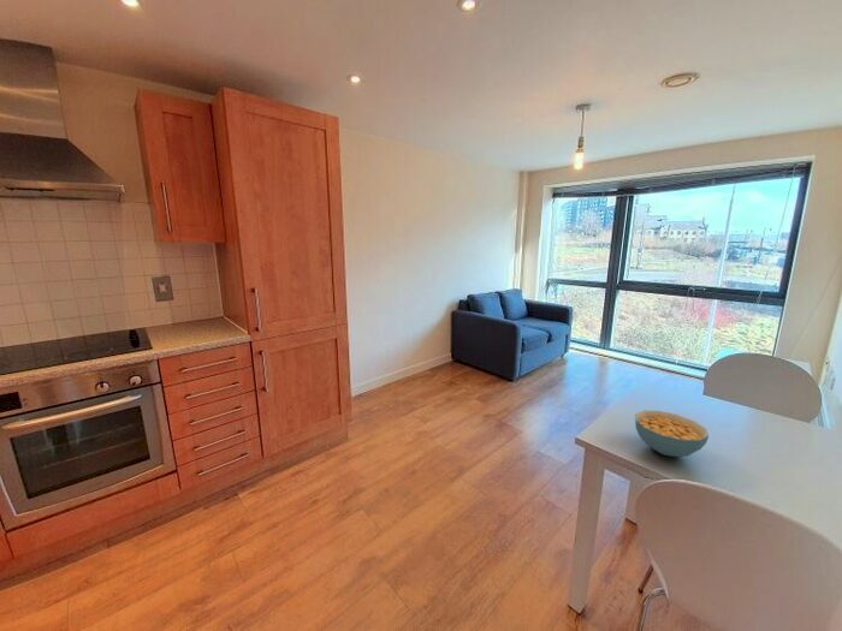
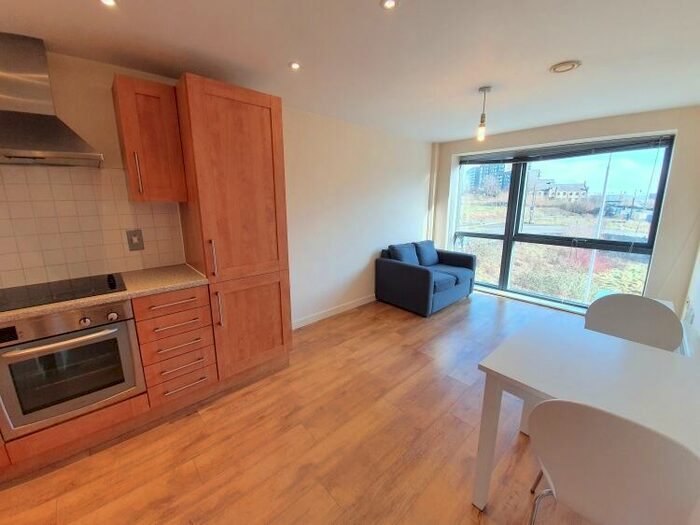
- cereal bowl [634,410,710,458]
